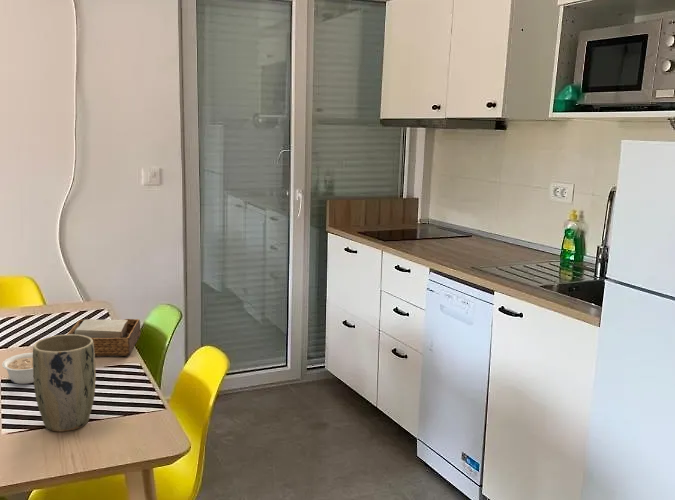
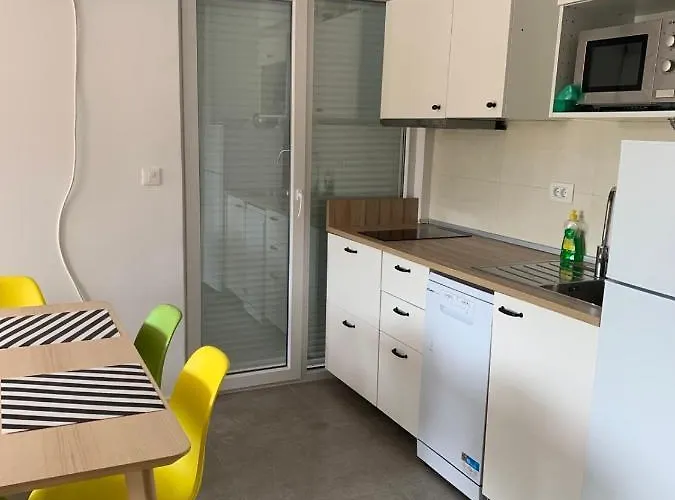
- napkin holder [66,318,142,357]
- plant pot [32,334,97,433]
- legume [1,352,34,385]
